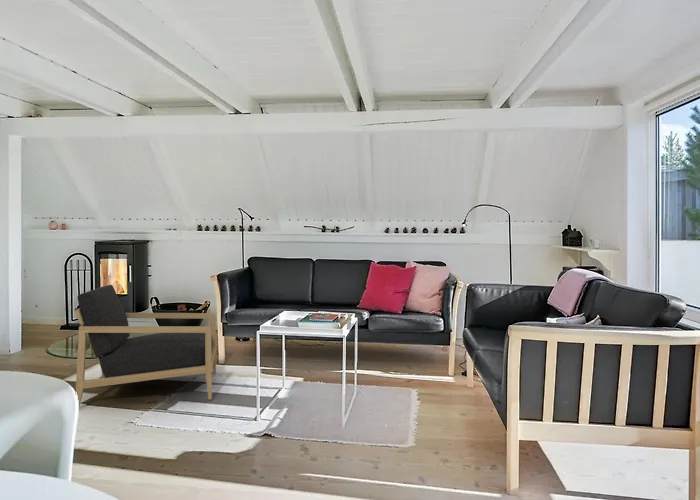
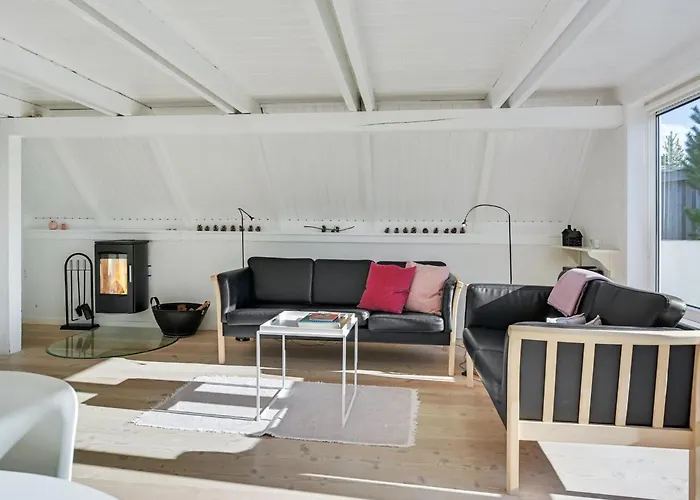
- armchair [75,284,217,407]
